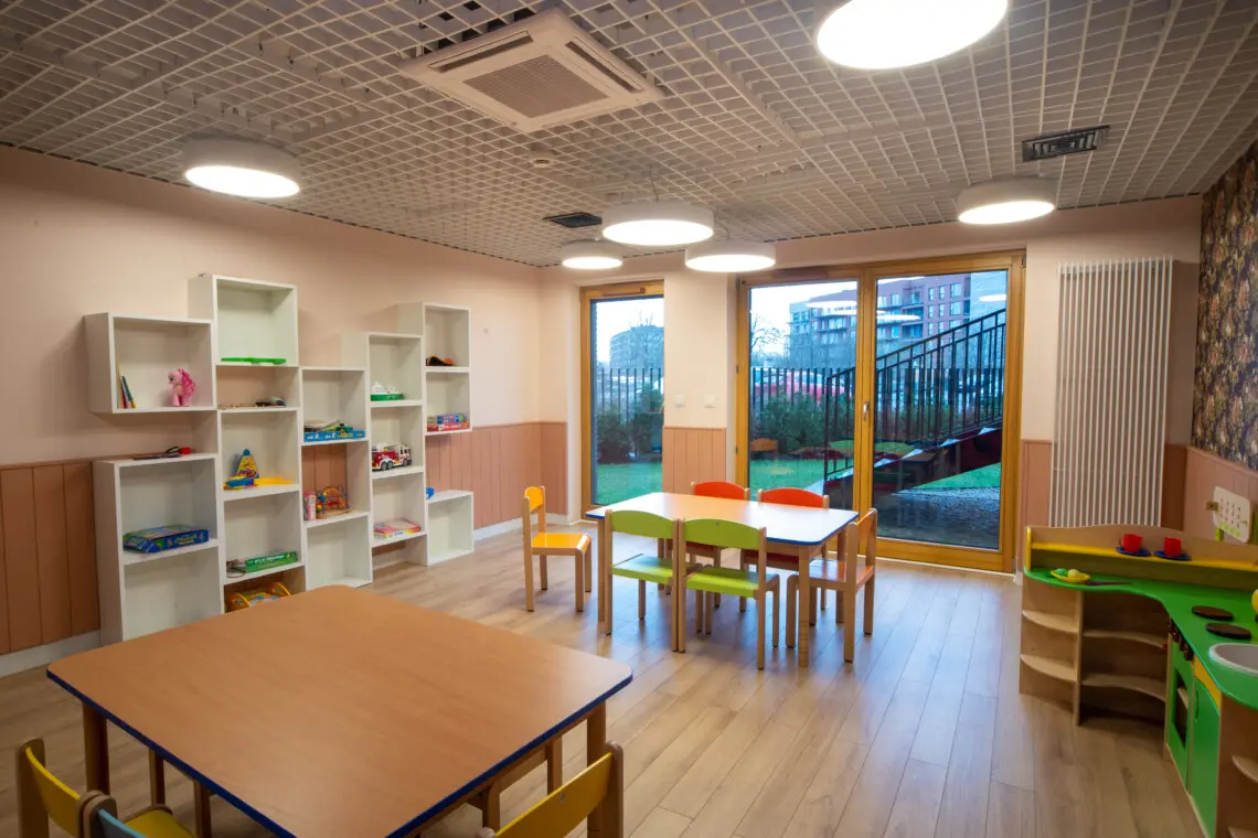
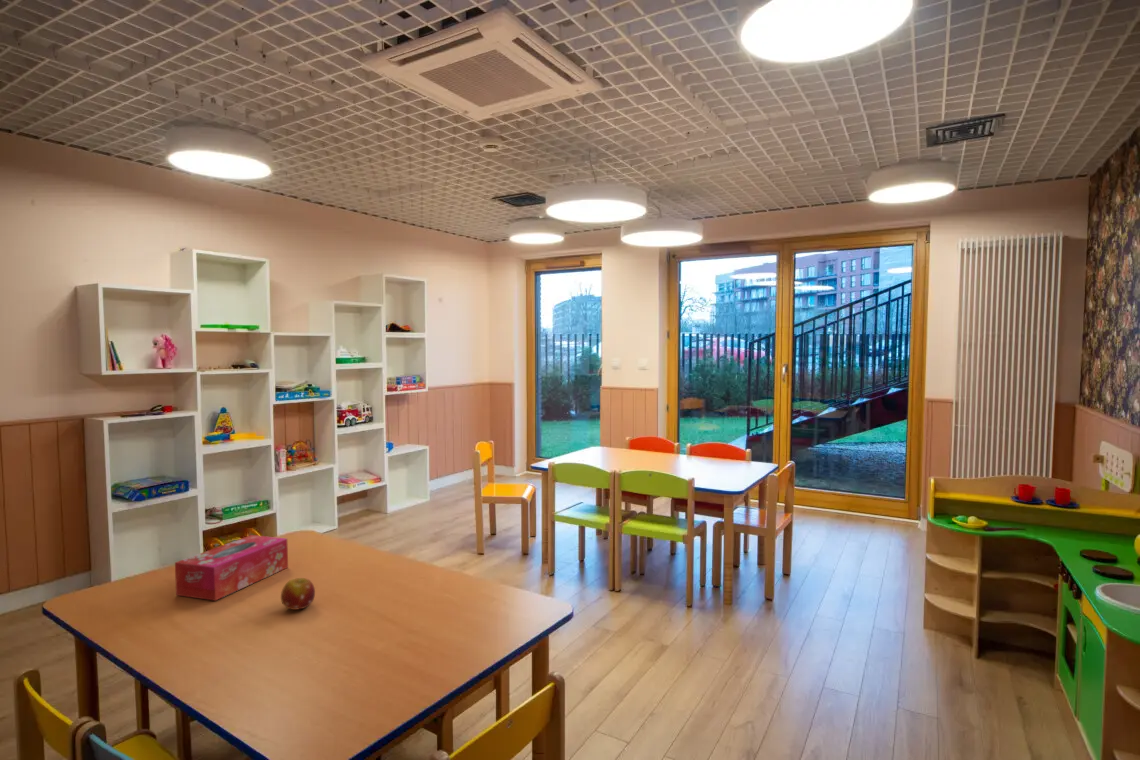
+ tissue box [174,534,289,602]
+ fruit [280,577,316,611]
